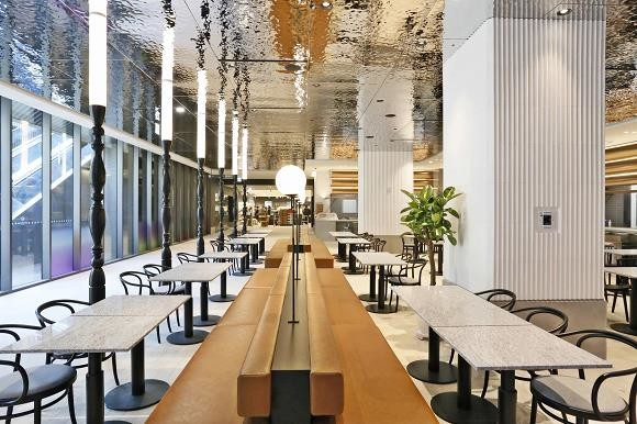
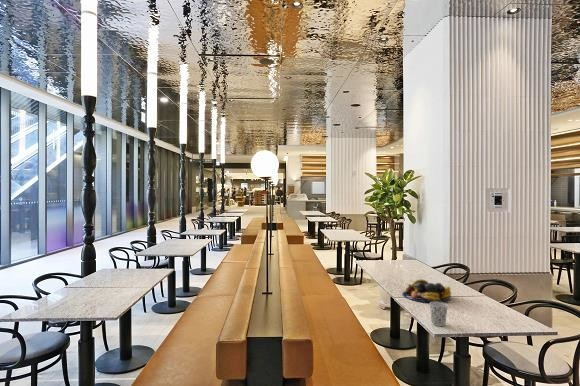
+ cup [428,301,449,327]
+ fruit bowl [401,278,452,303]
